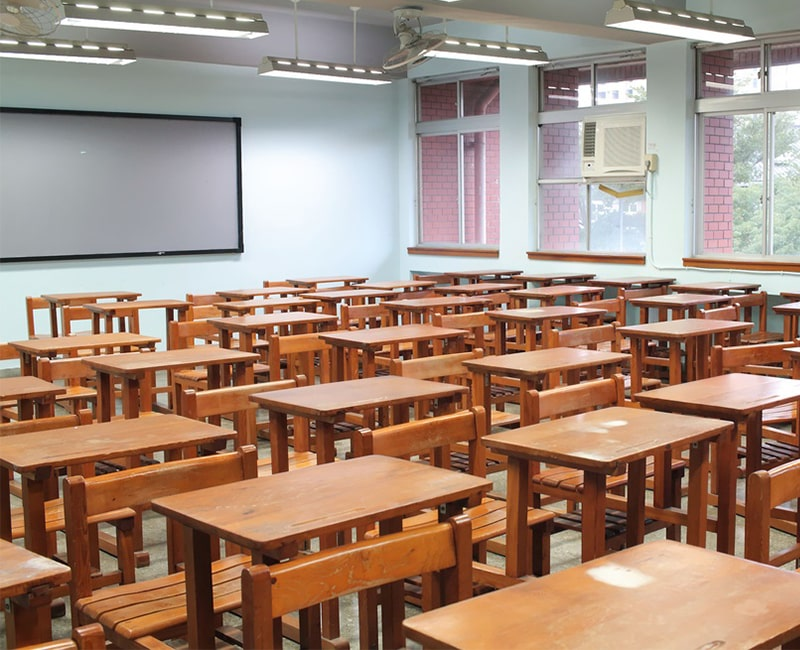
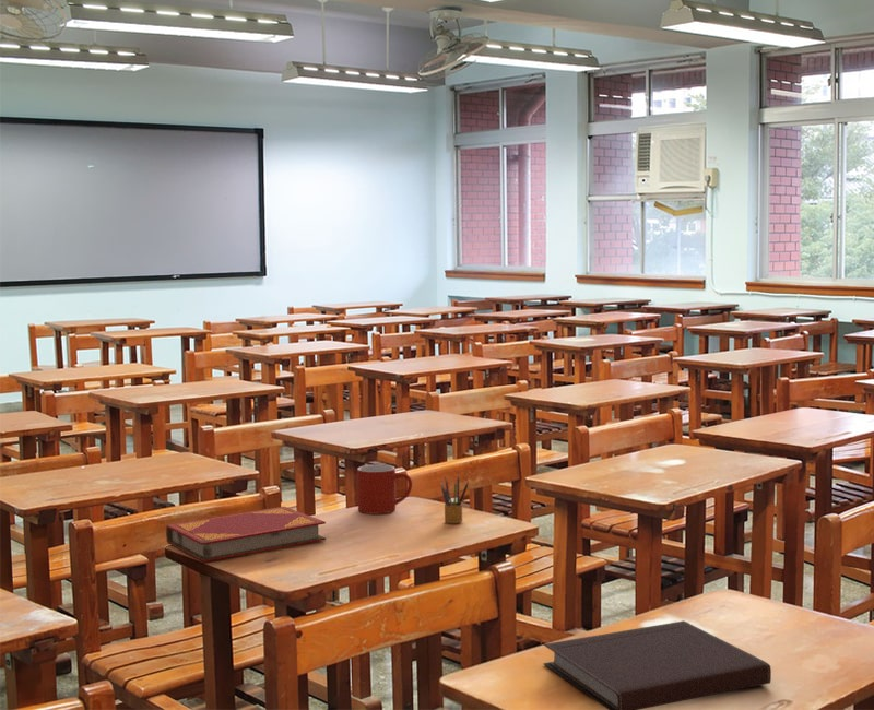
+ hardback book [165,506,327,564]
+ pencil box [439,474,470,524]
+ notebook [542,619,772,710]
+ mug [356,463,413,516]
